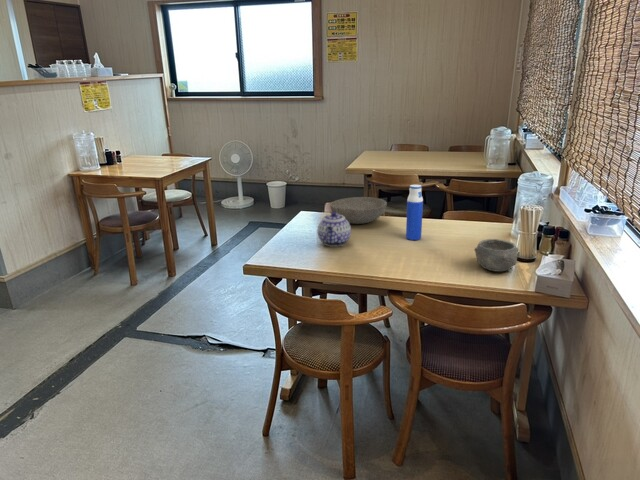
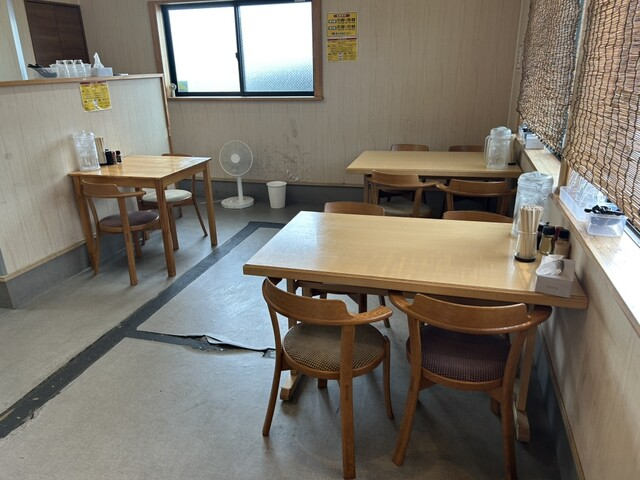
- bowl [473,238,520,273]
- teapot [317,211,352,248]
- bowl [330,196,388,225]
- water bottle [405,184,424,241]
